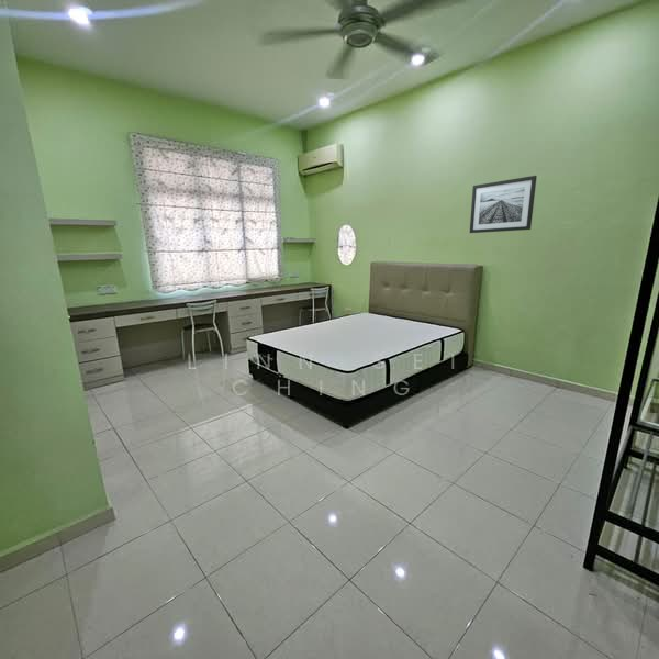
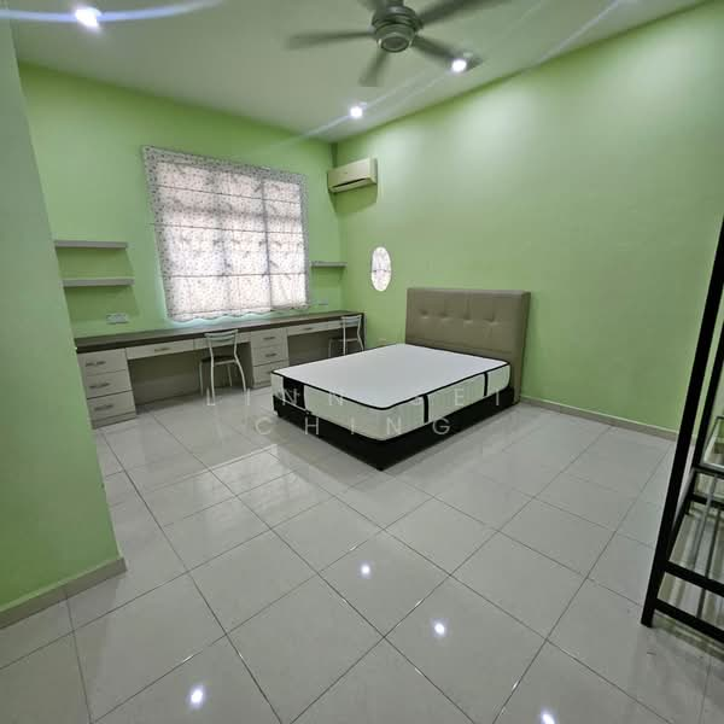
- wall art [469,175,538,234]
